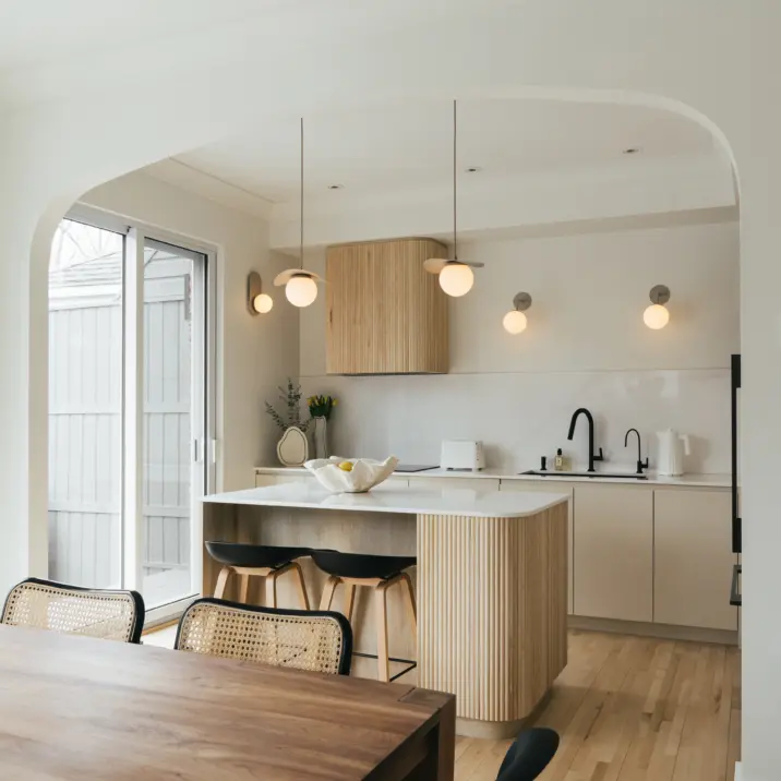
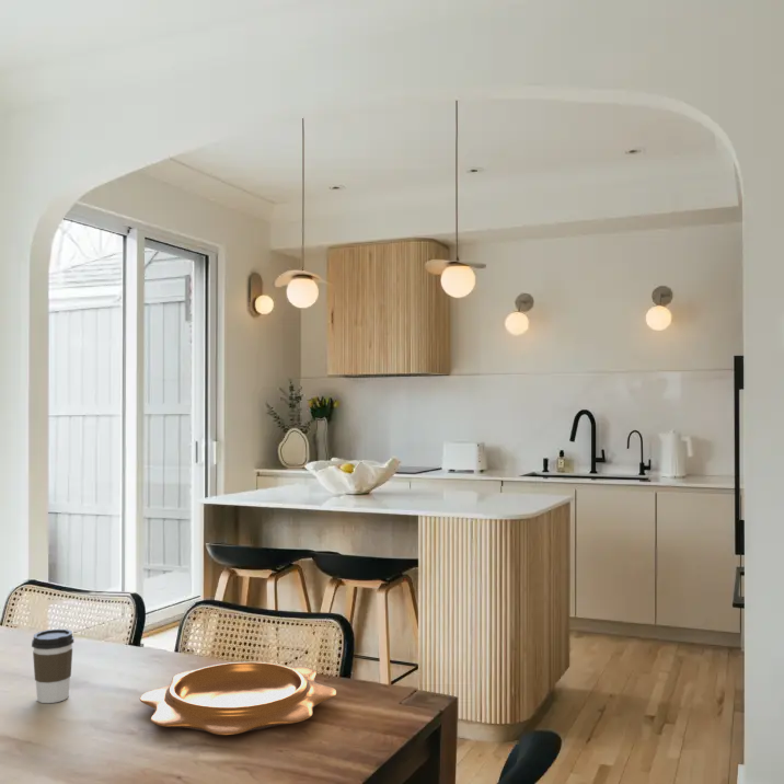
+ coffee cup [31,627,74,704]
+ decorative bowl [139,661,337,736]
